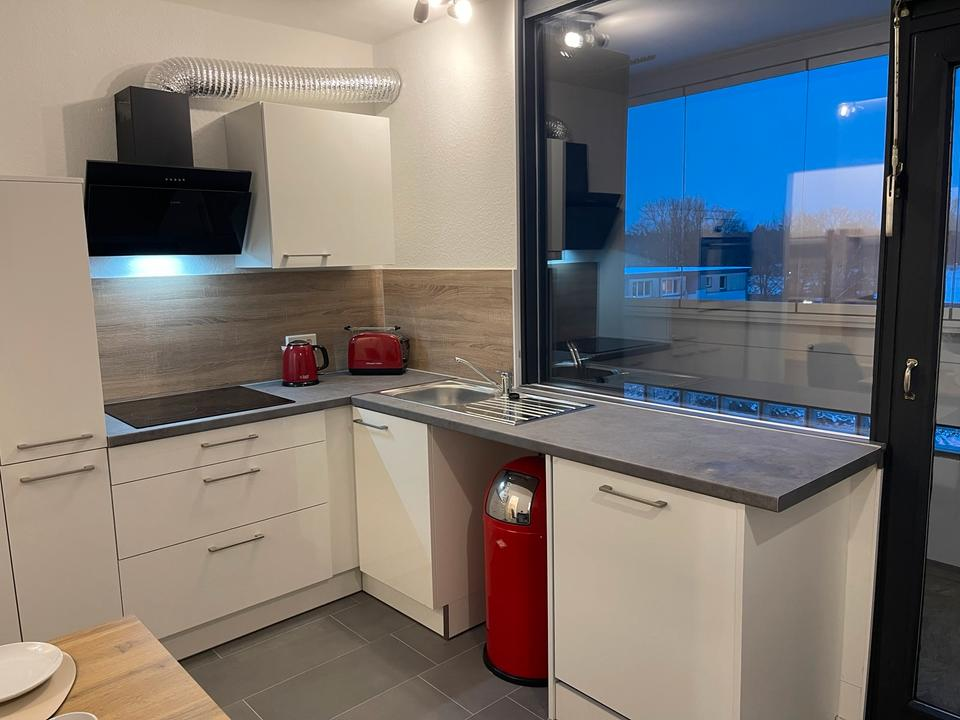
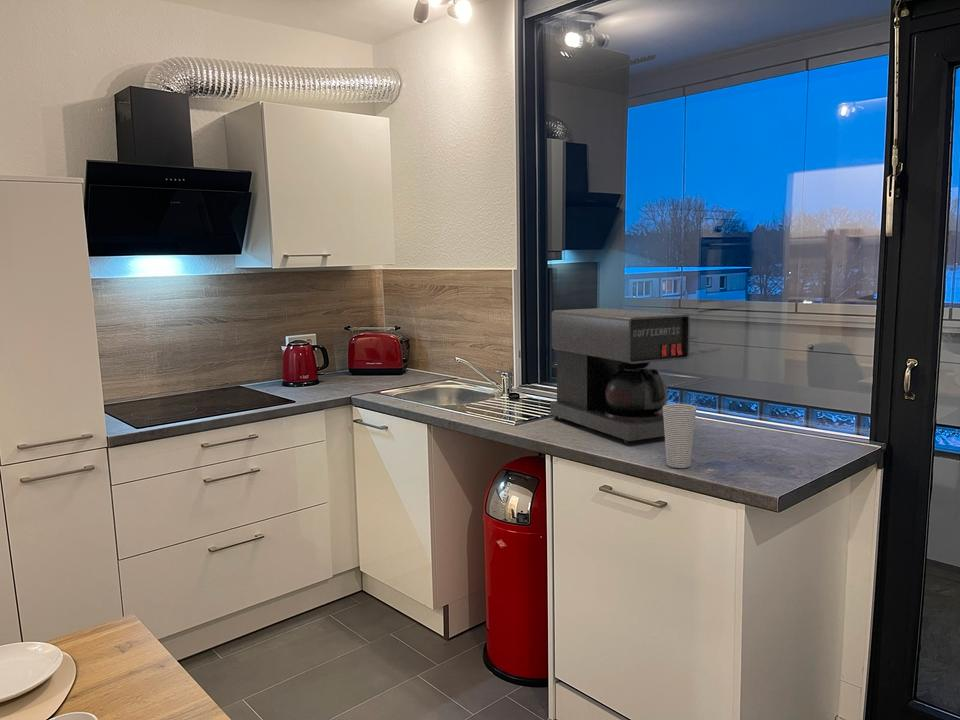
+ coffee maker [549,307,691,445]
+ cup [662,403,697,469]
